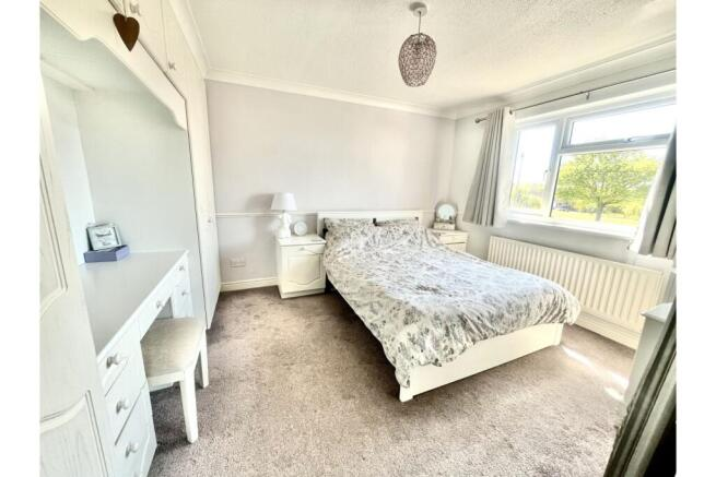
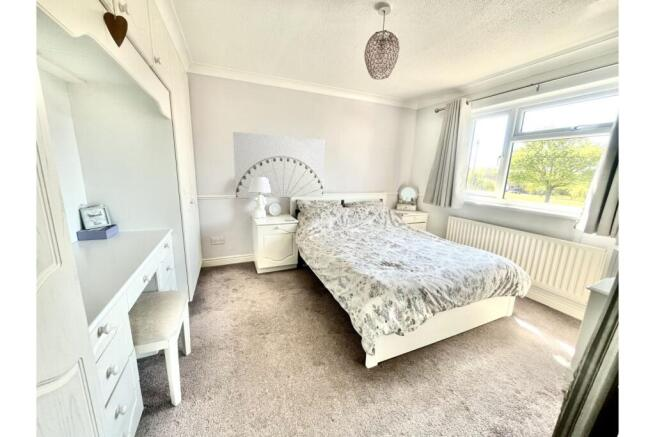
+ wall art [232,131,325,198]
